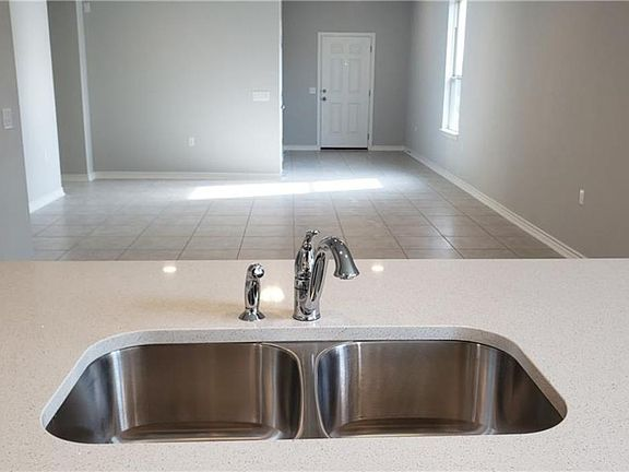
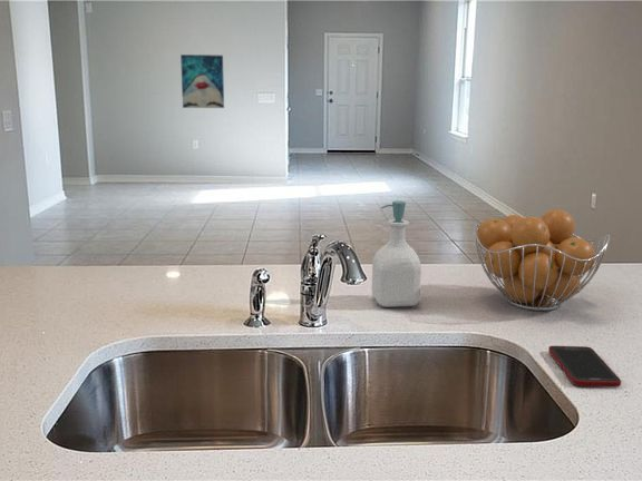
+ soap bottle [371,199,422,308]
+ wall art [179,53,225,109]
+ fruit basket [473,208,611,312]
+ cell phone [547,345,622,387]
